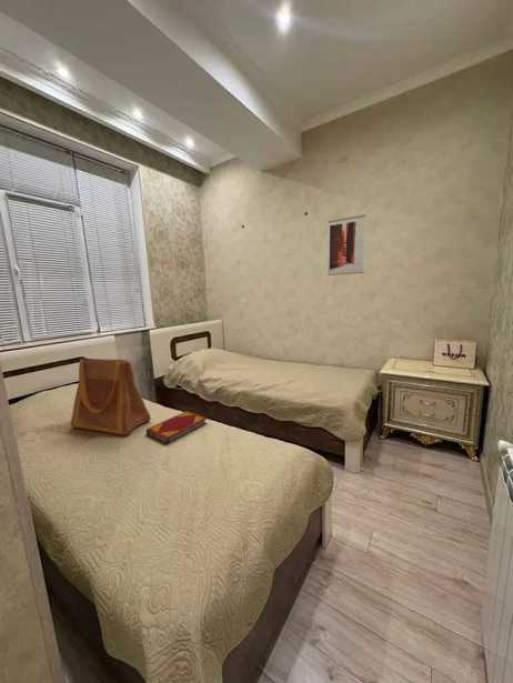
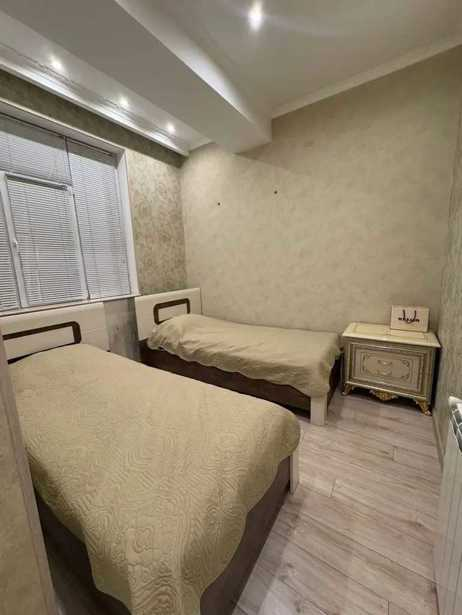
- tote bag [70,358,152,436]
- hardback book [145,410,209,445]
- wall art [326,213,366,277]
